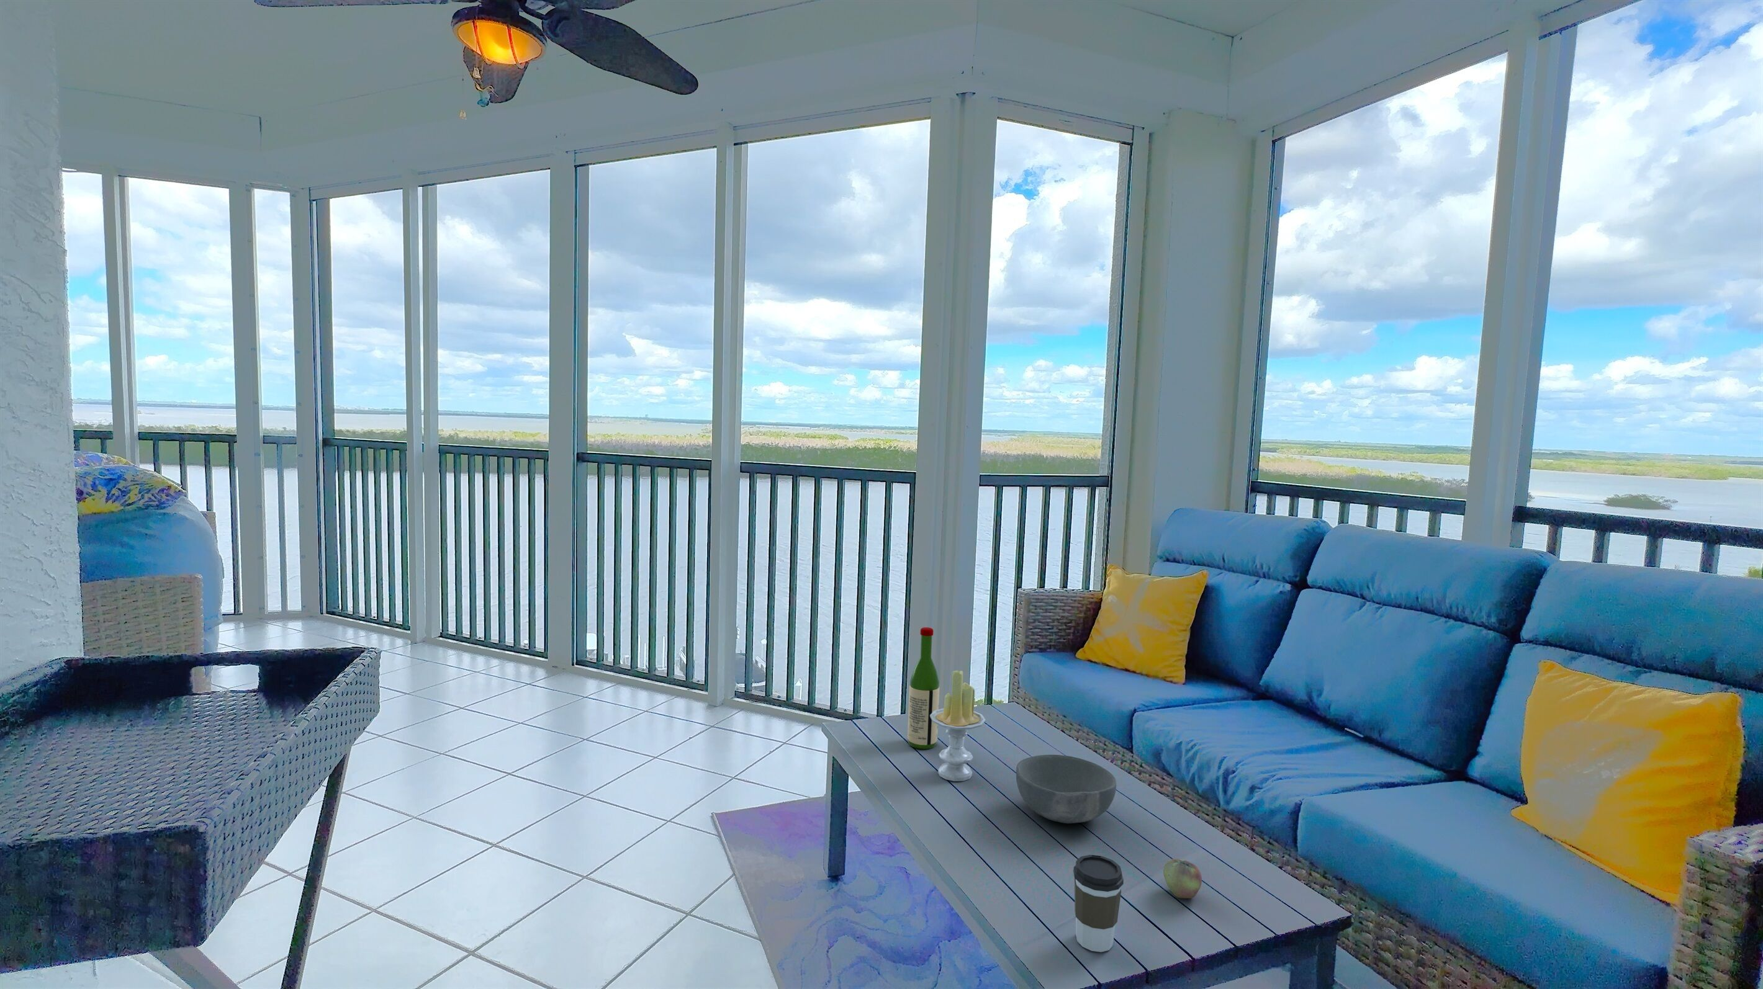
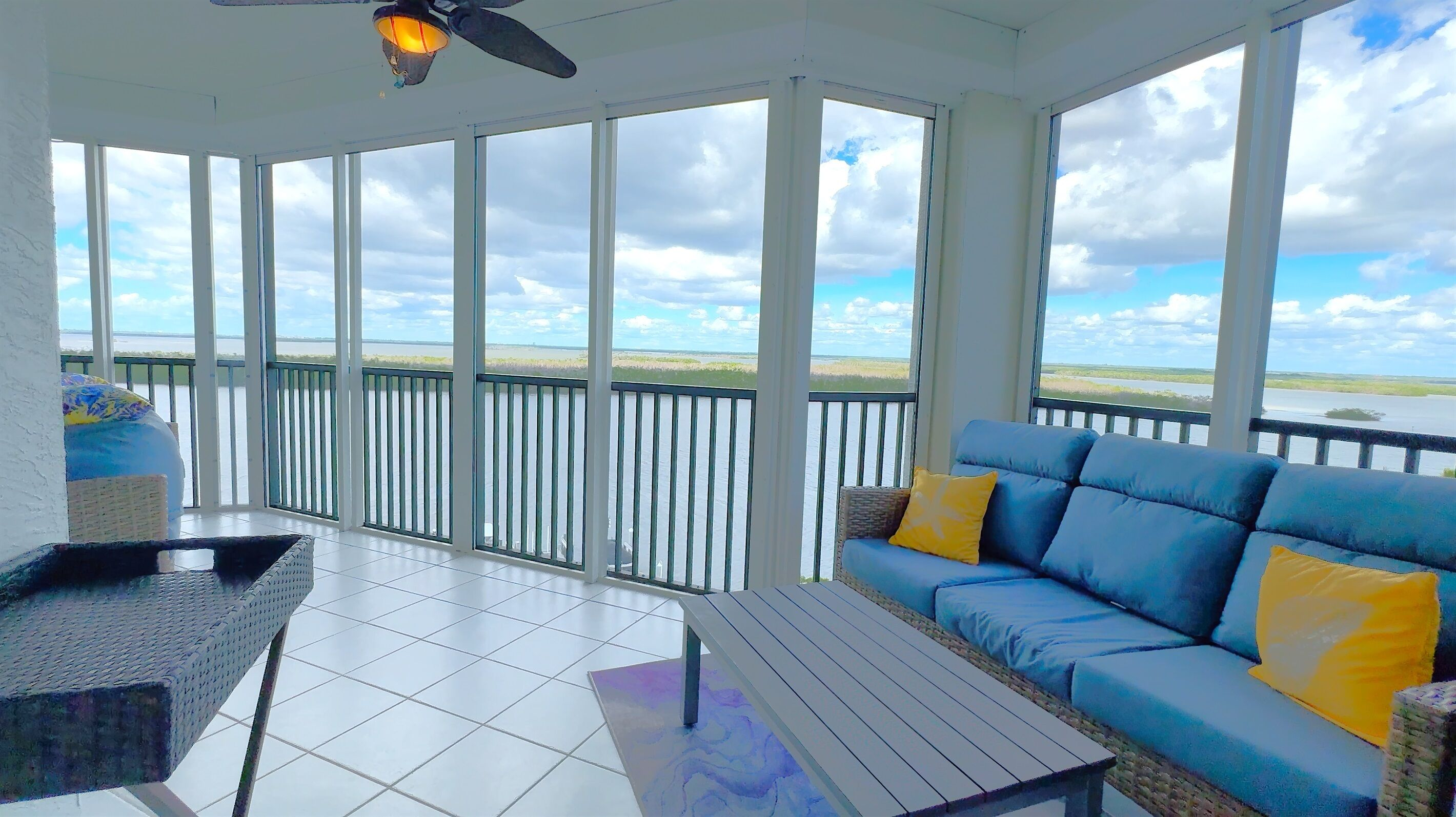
- coffee cup [1073,855,1124,953]
- bowl [1016,754,1116,824]
- candle [930,671,986,782]
- apple [1162,858,1202,899]
- wine bottle [907,627,940,751]
